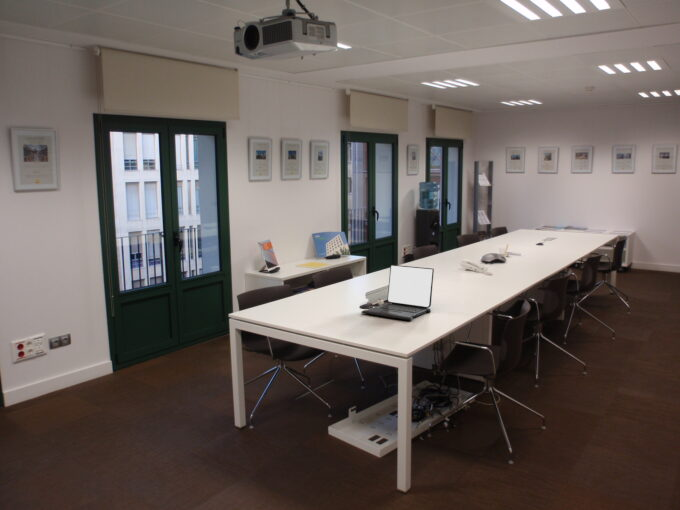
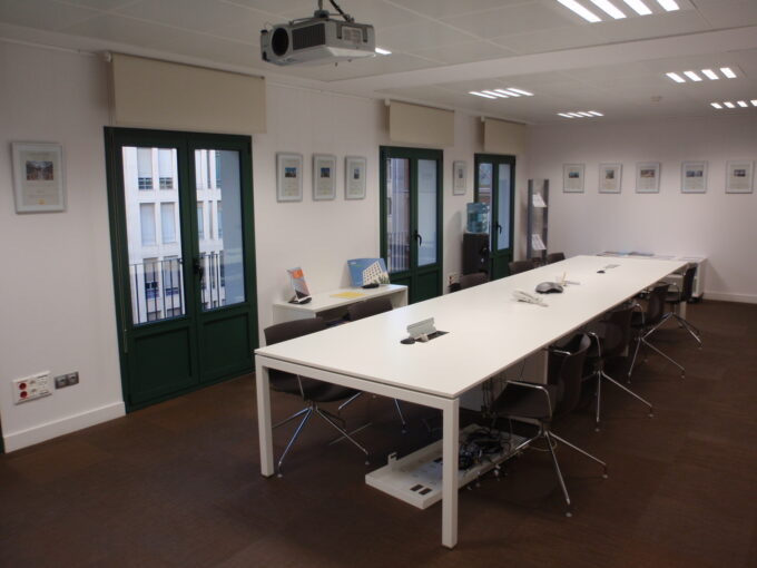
- laptop [361,264,435,321]
